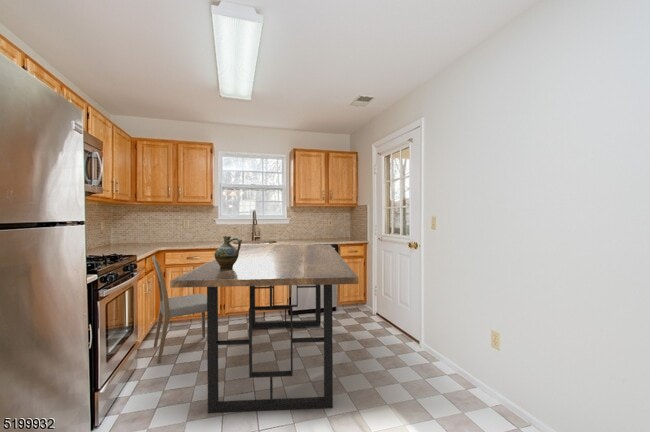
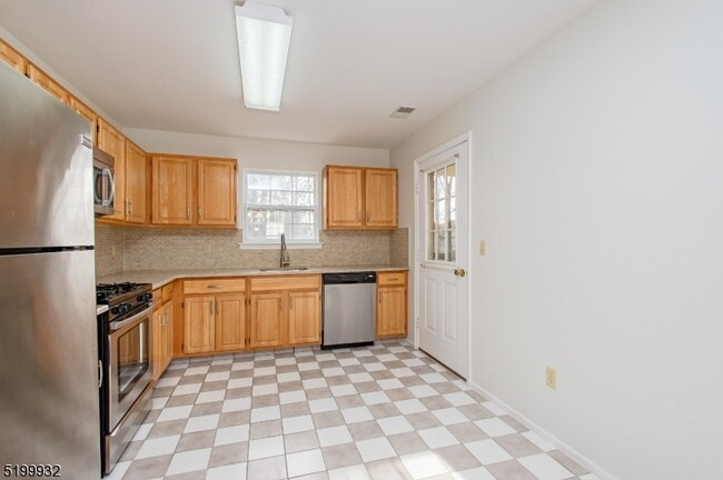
- pitcher [213,235,243,269]
- dining table [169,244,360,414]
- dining chair [151,255,207,365]
